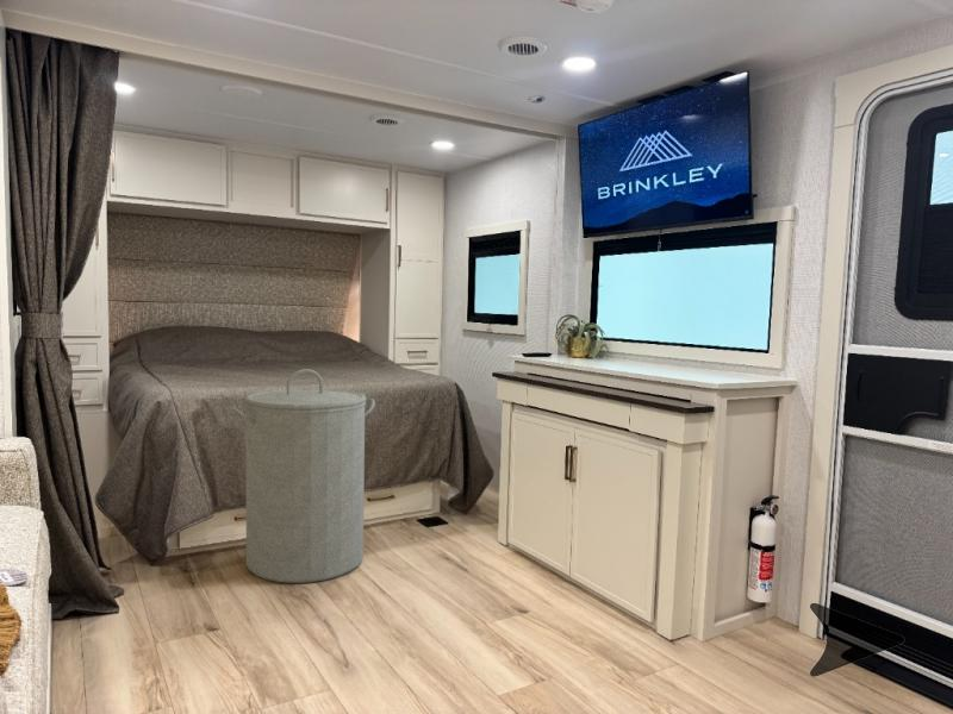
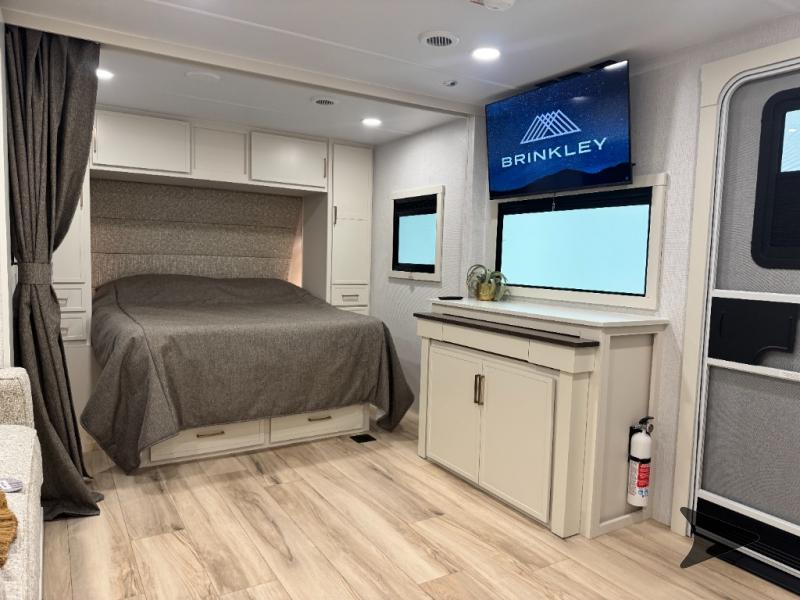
- laundry hamper [230,368,376,584]
